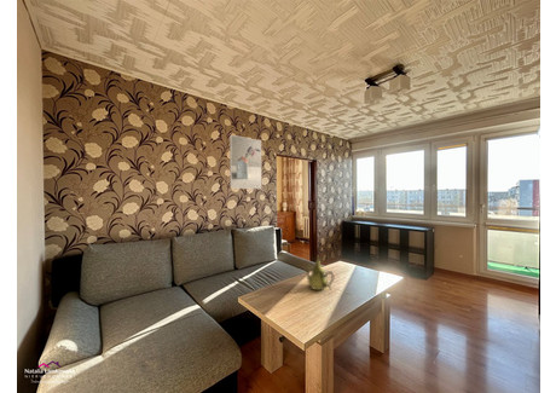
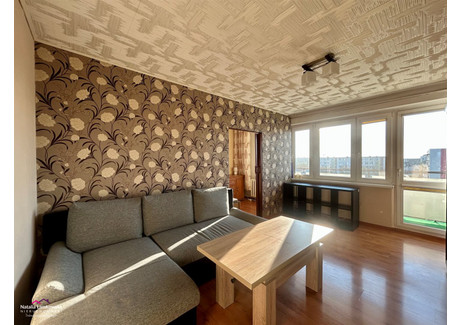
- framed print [228,134,262,190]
- teapot [303,255,335,291]
